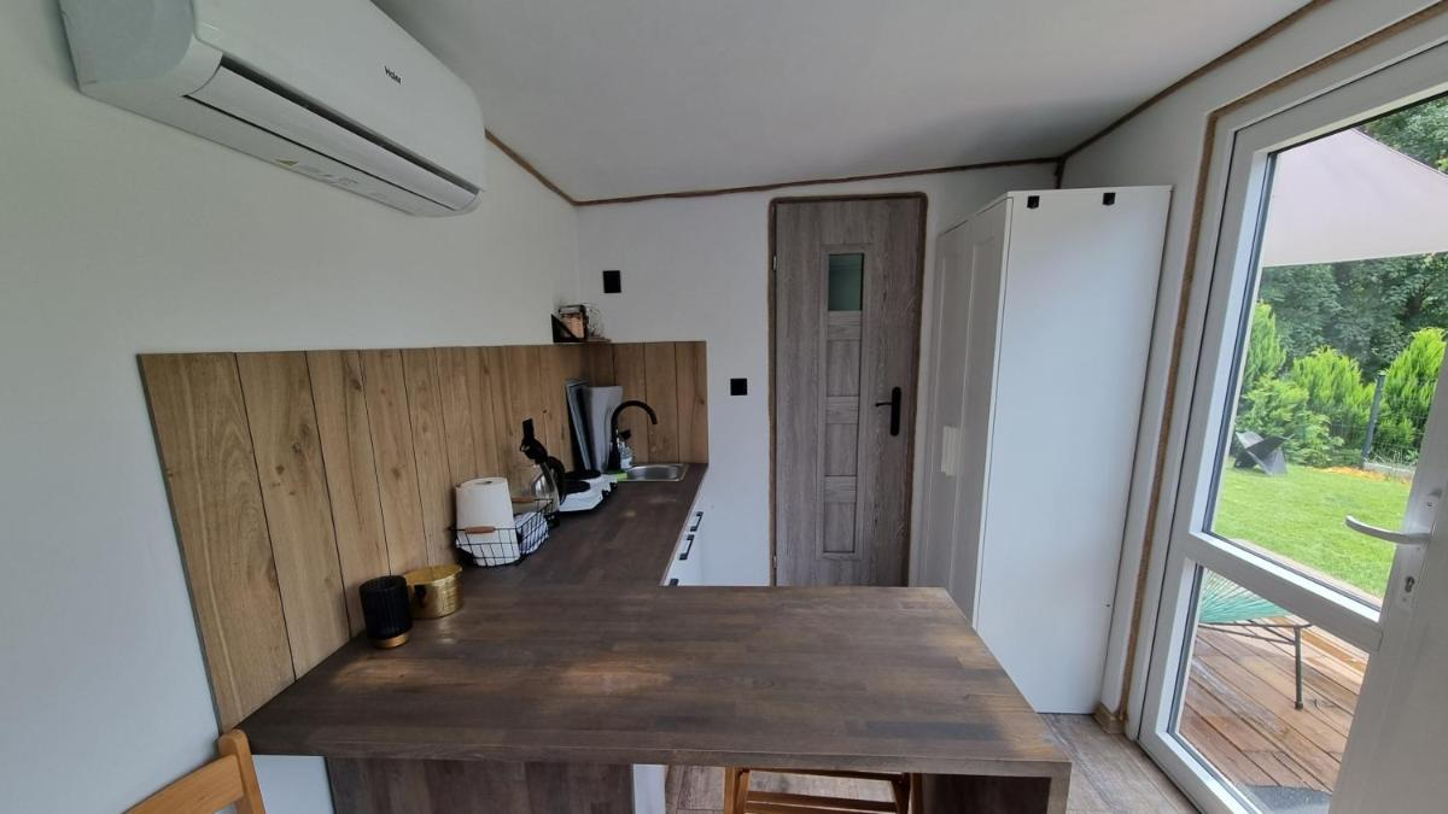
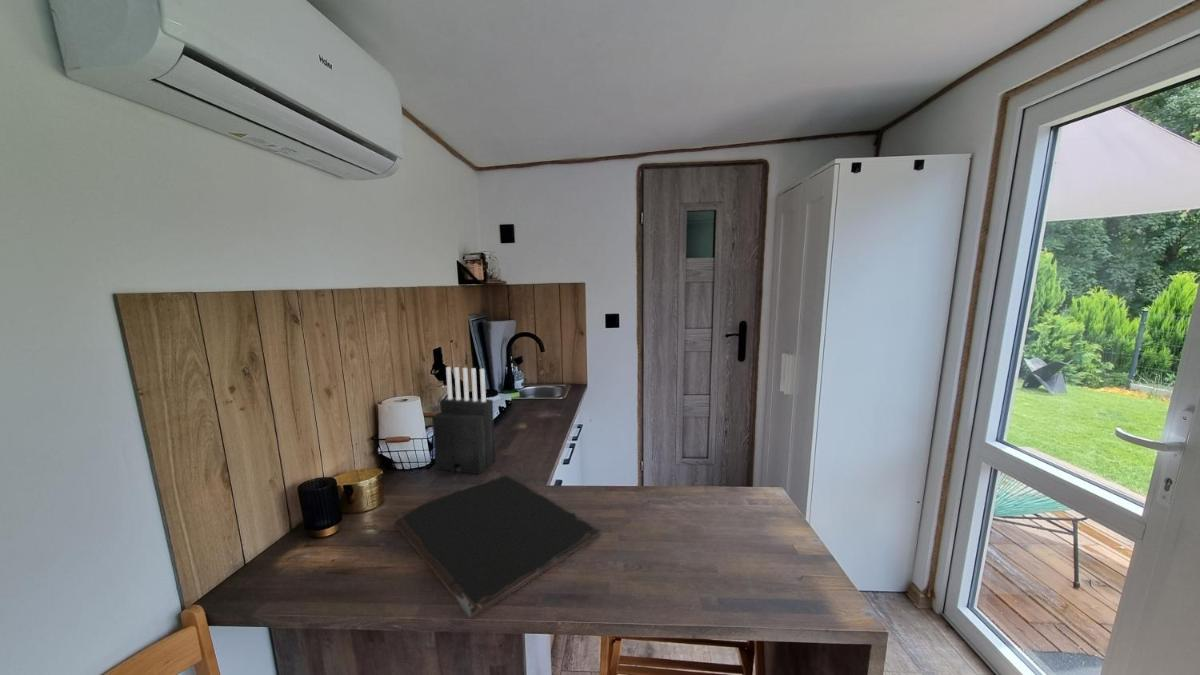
+ knife block [431,366,496,475]
+ cutting board [393,474,602,620]
